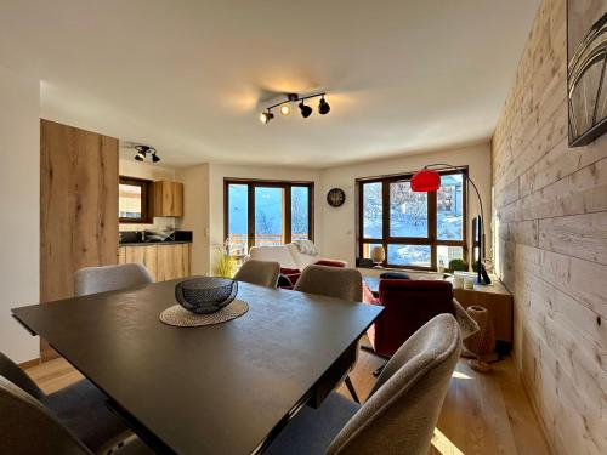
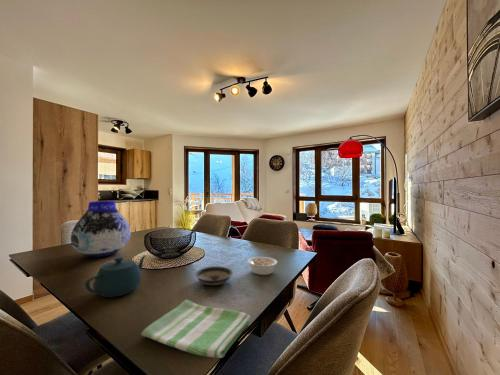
+ saucer [195,265,234,286]
+ dish towel [140,299,251,359]
+ teapot [84,254,148,298]
+ vase [70,200,132,258]
+ legume [246,256,278,276]
